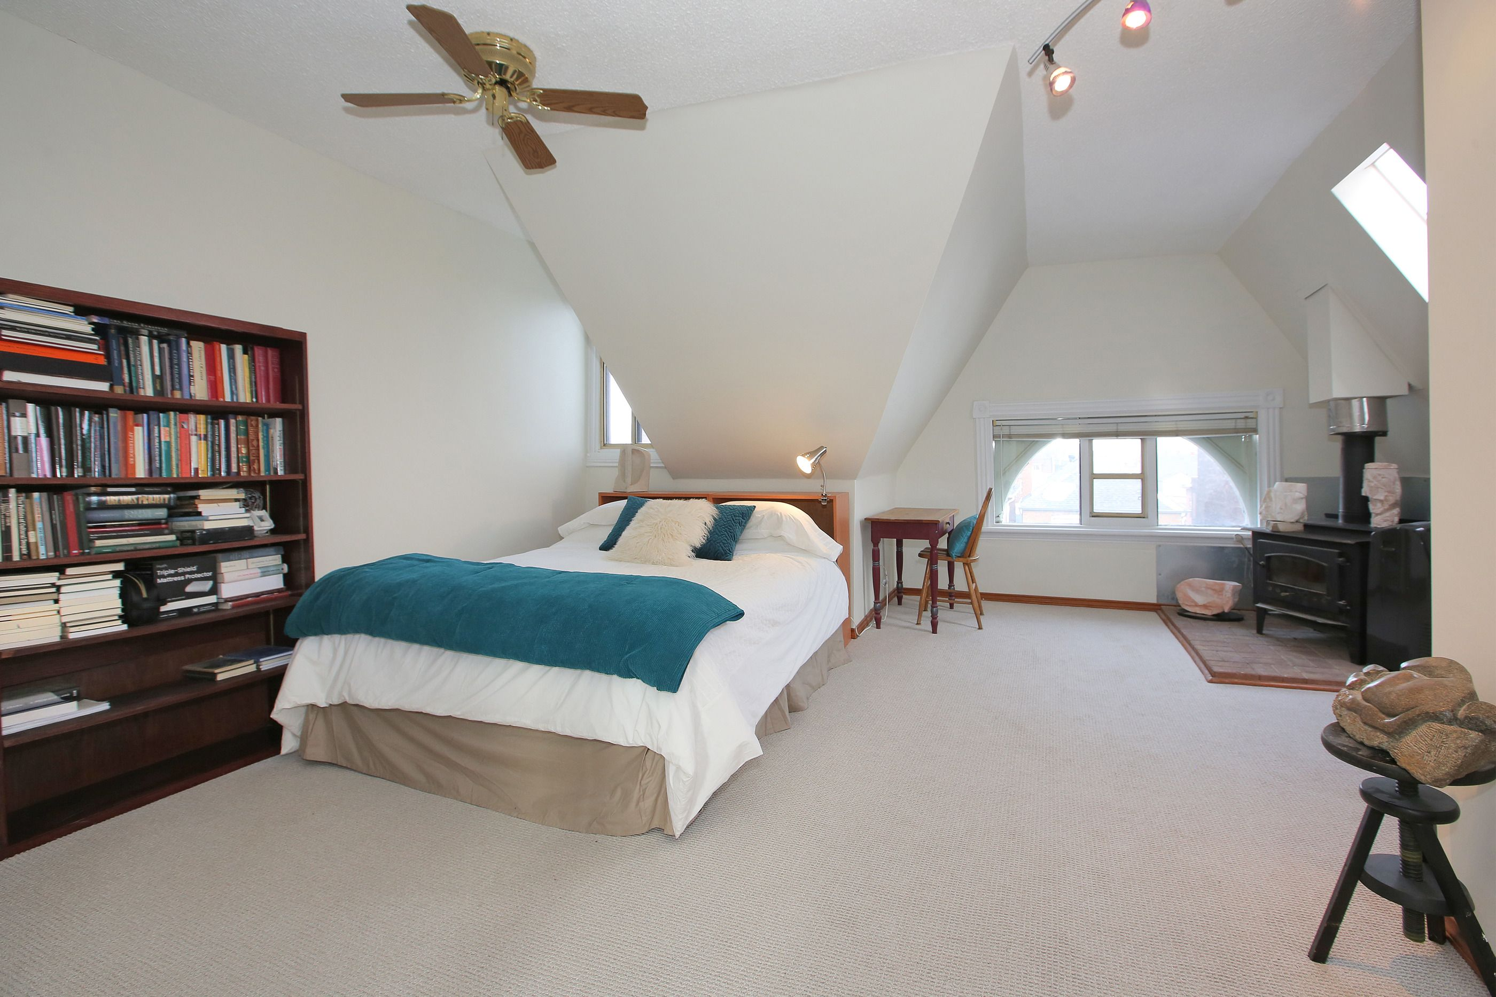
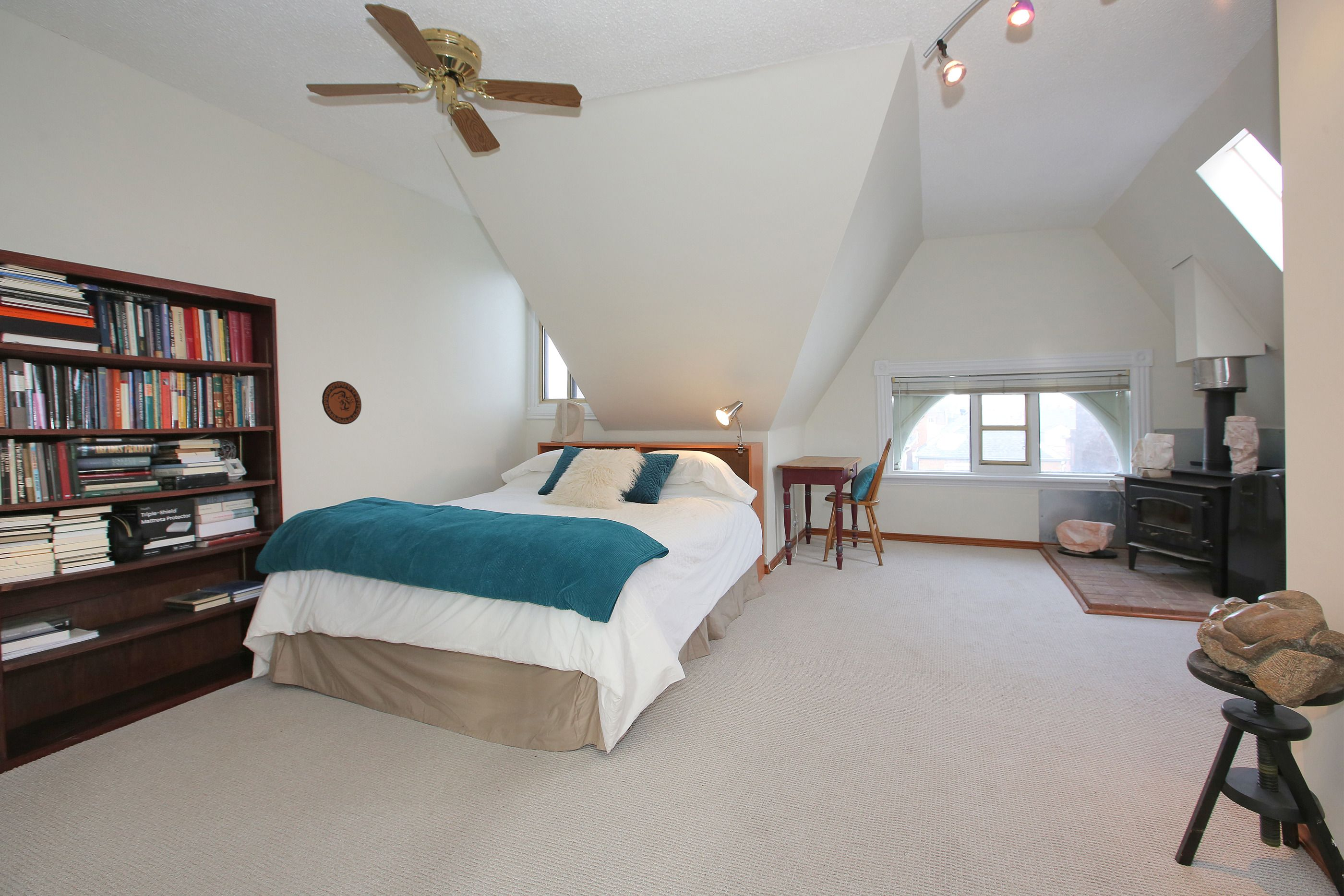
+ decorative plate [322,381,362,425]
